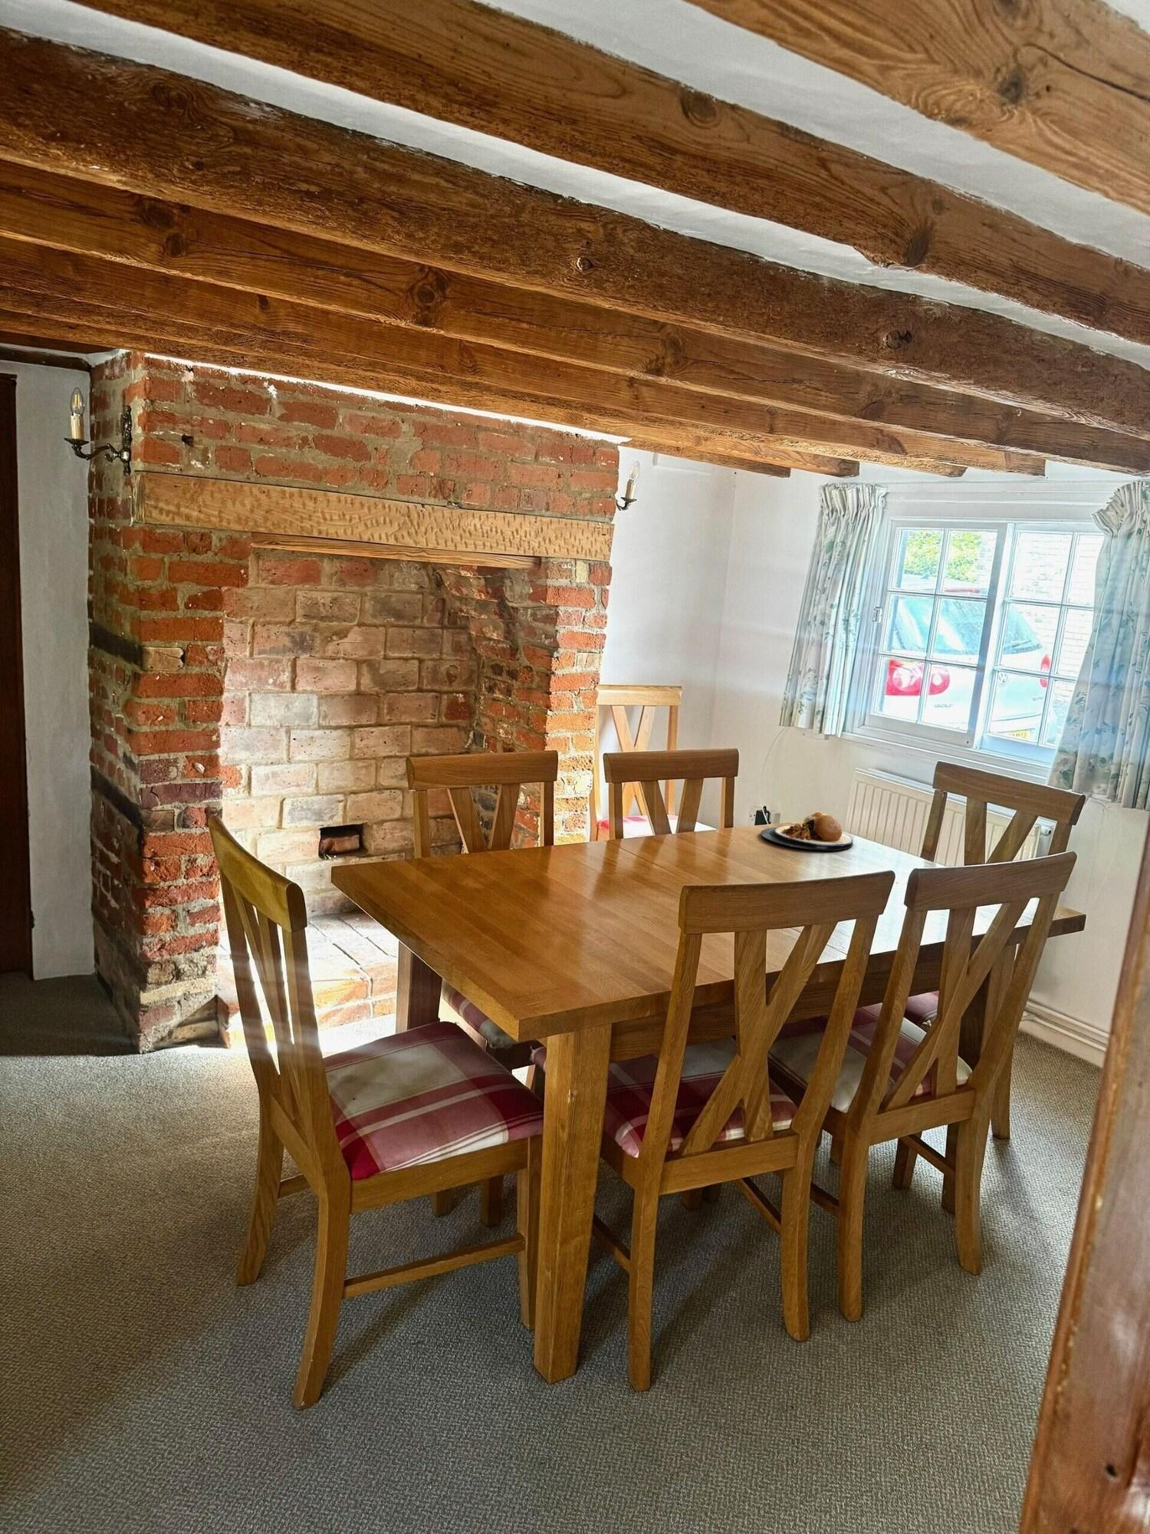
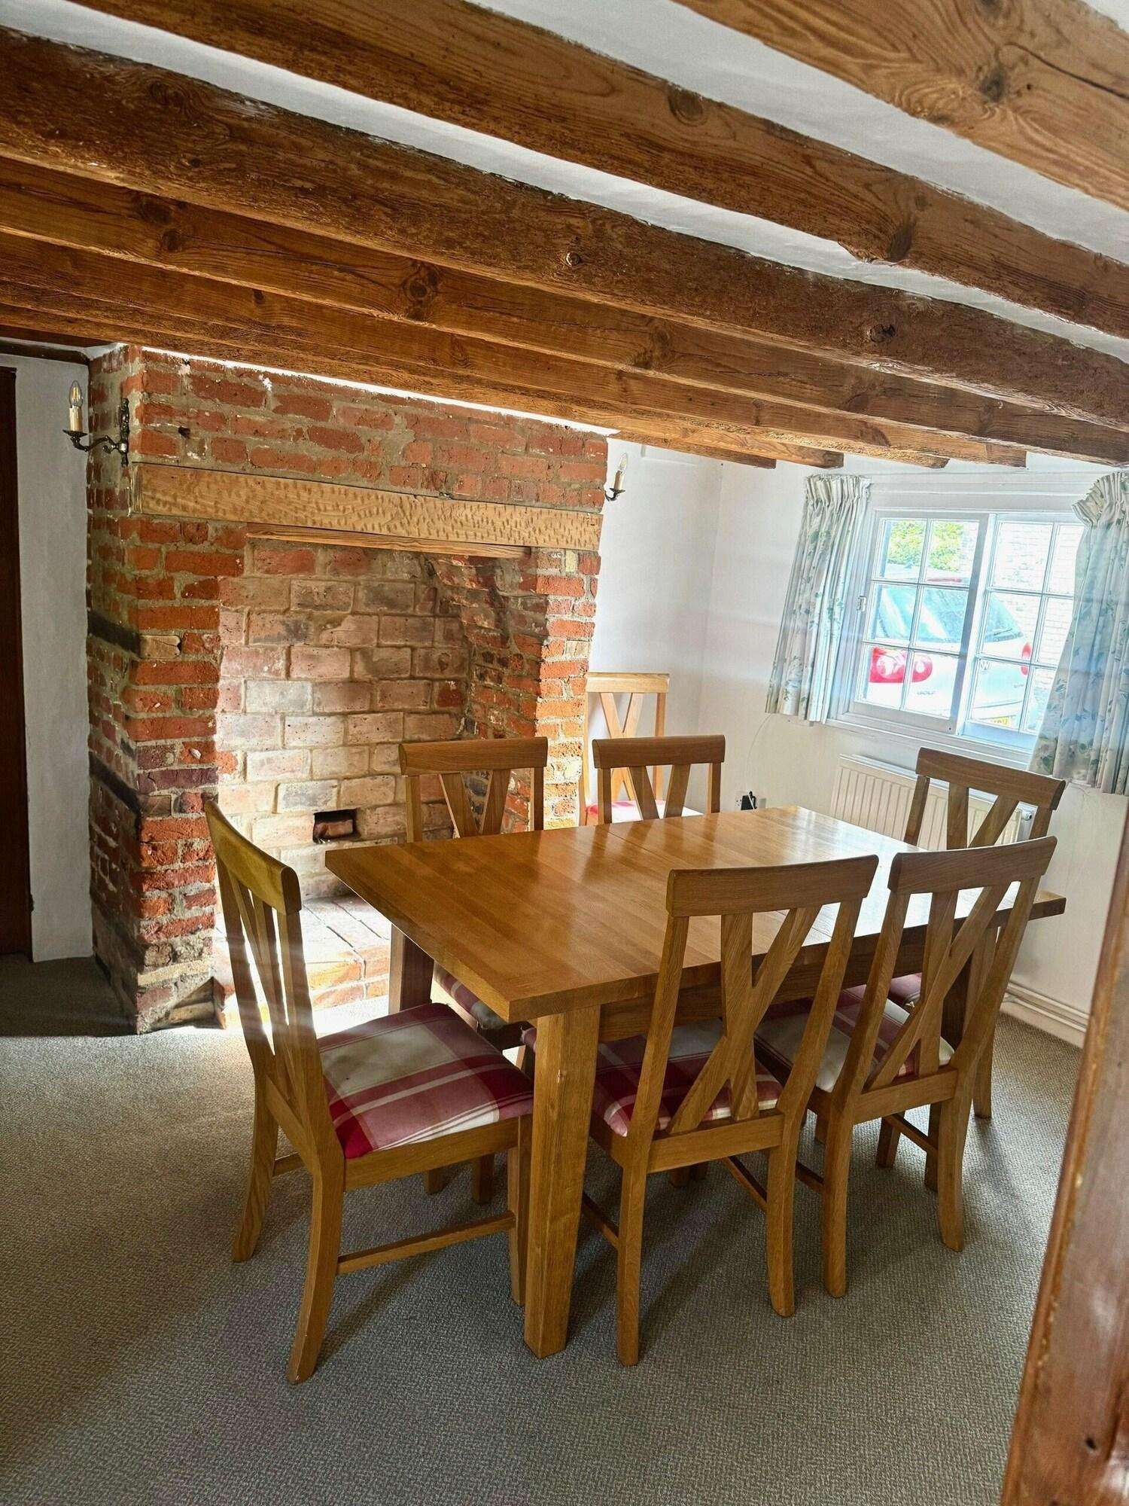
- plate [760,812,854,852]
